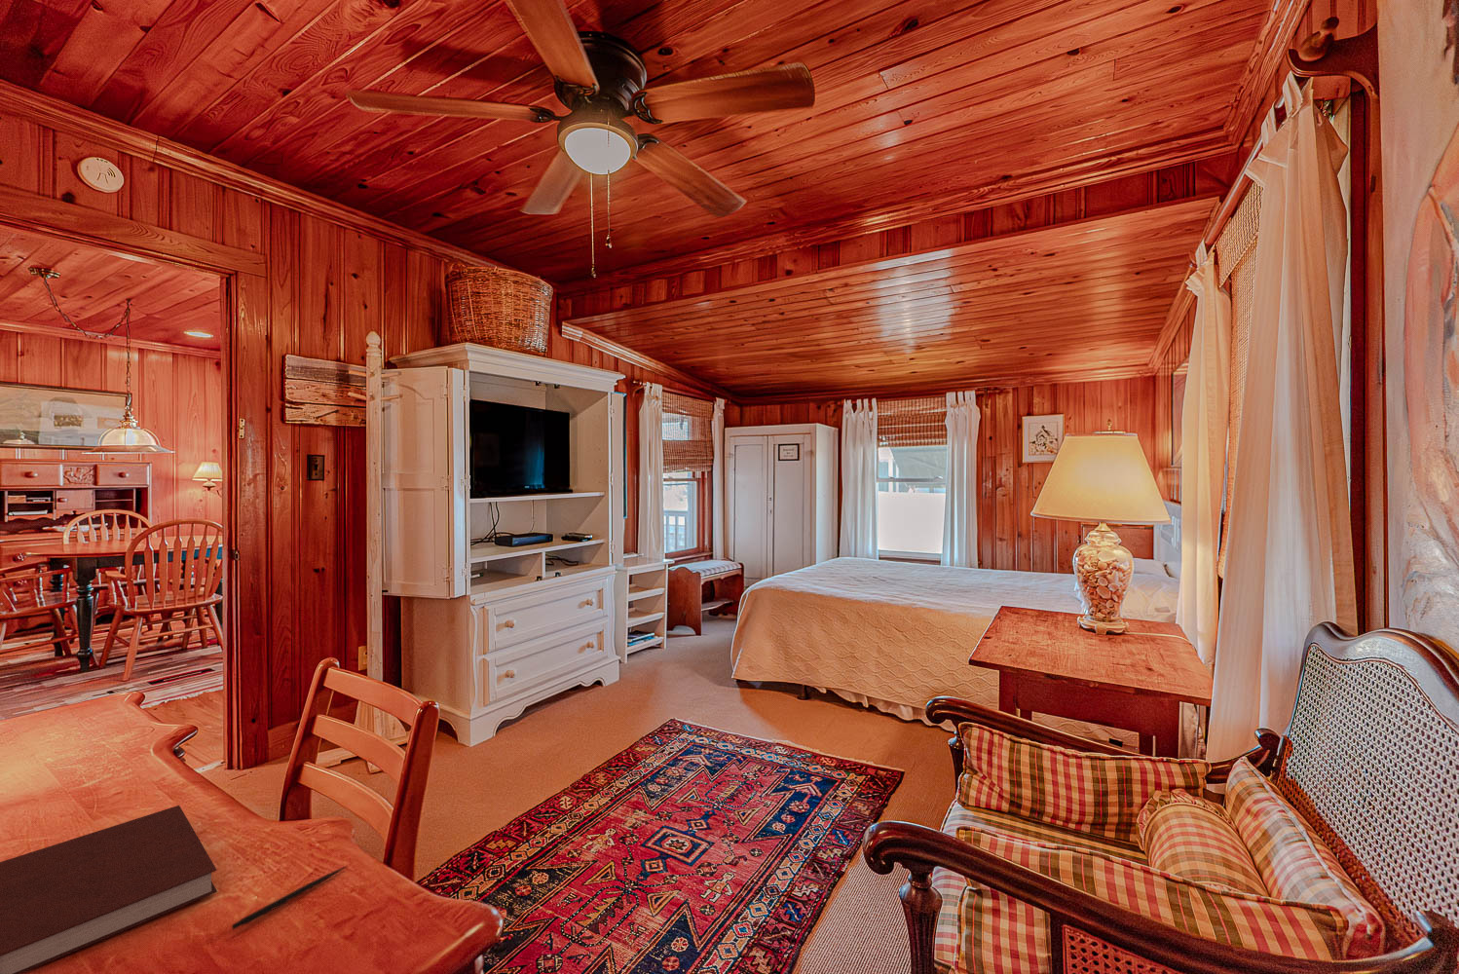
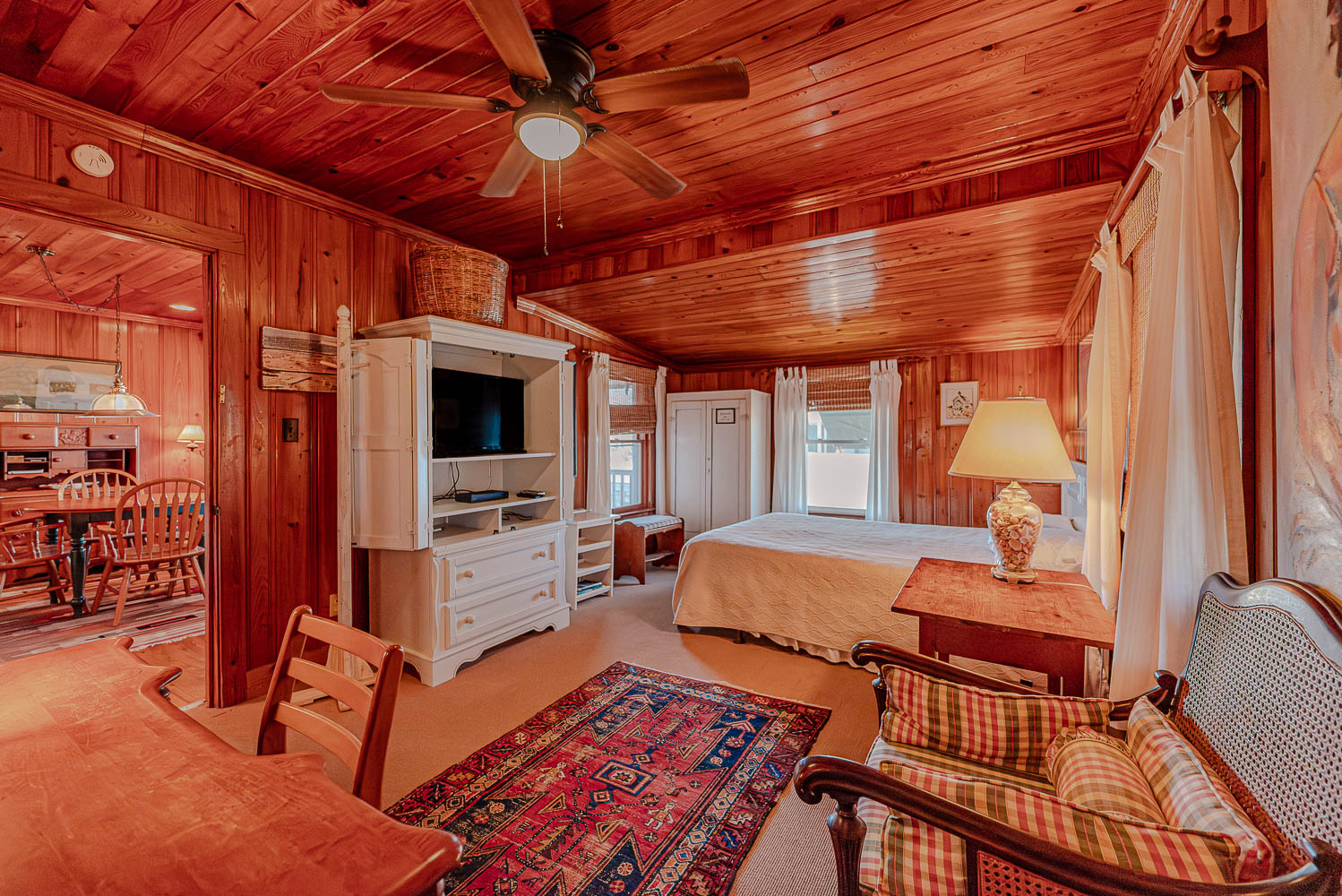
- pen [230,865,349,931]
- notebook [0,804,219,974]
